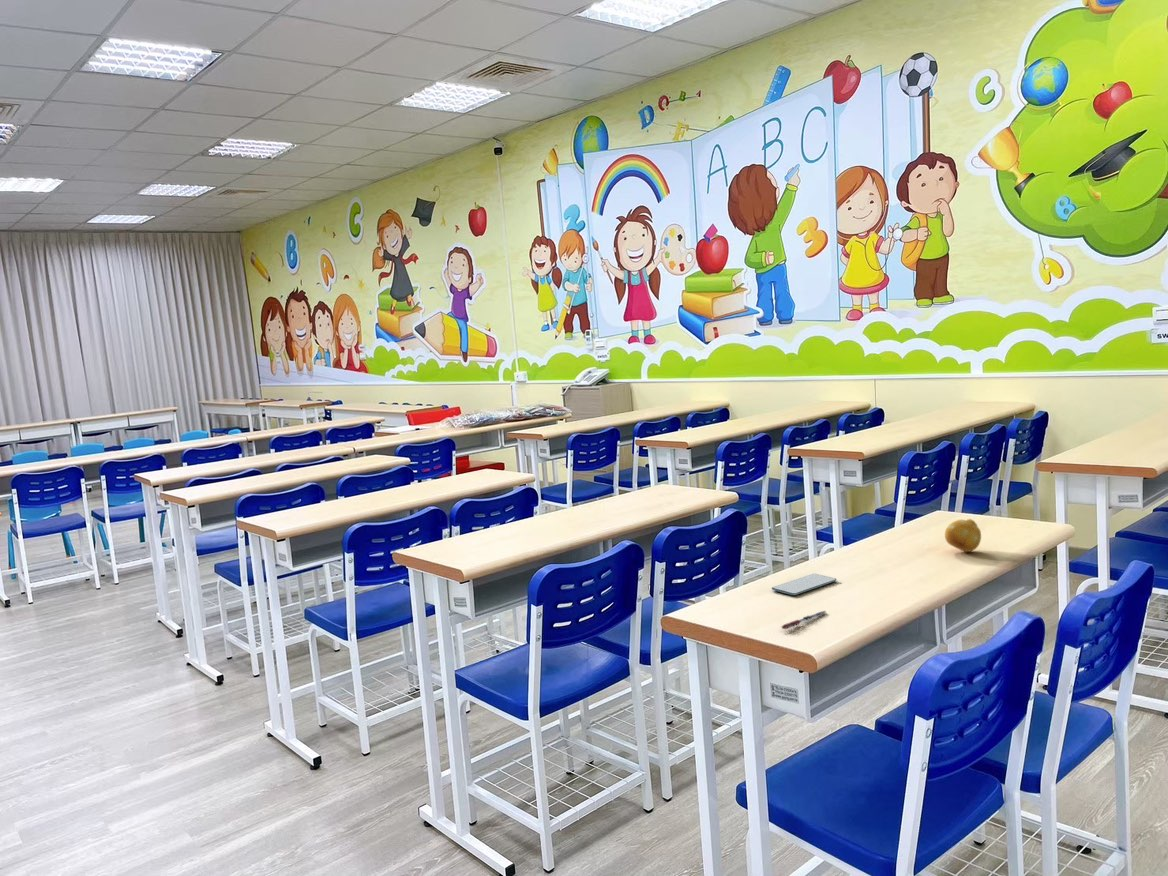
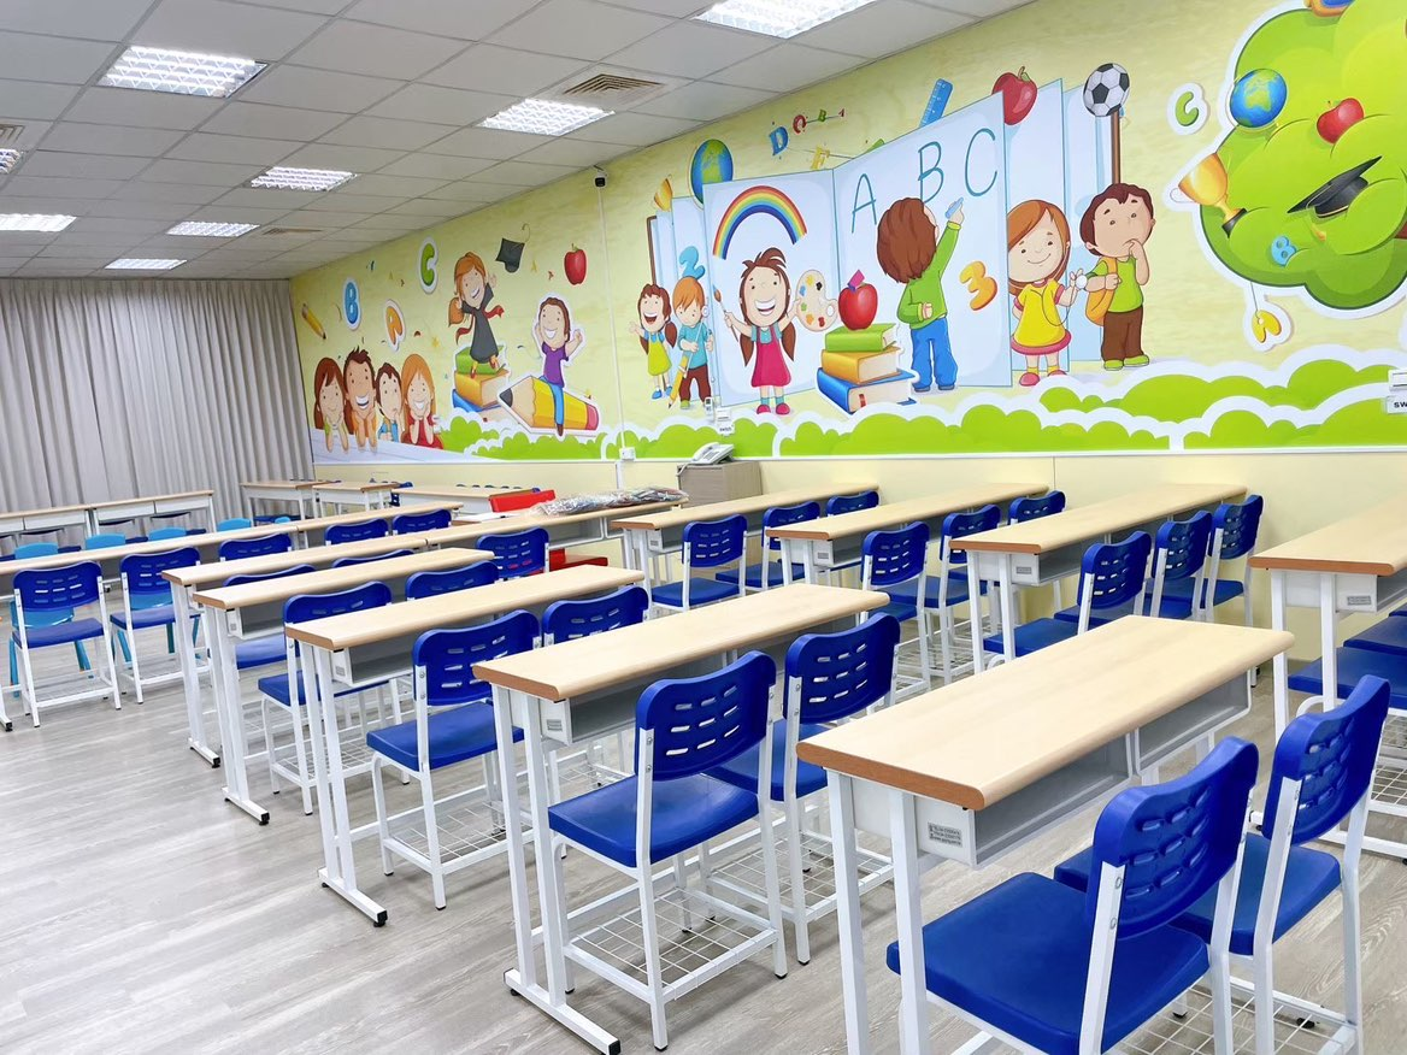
- smartphone [771,573,837,596]
- fruit [944,518,982,553]
- pen [780,610,827,630]
